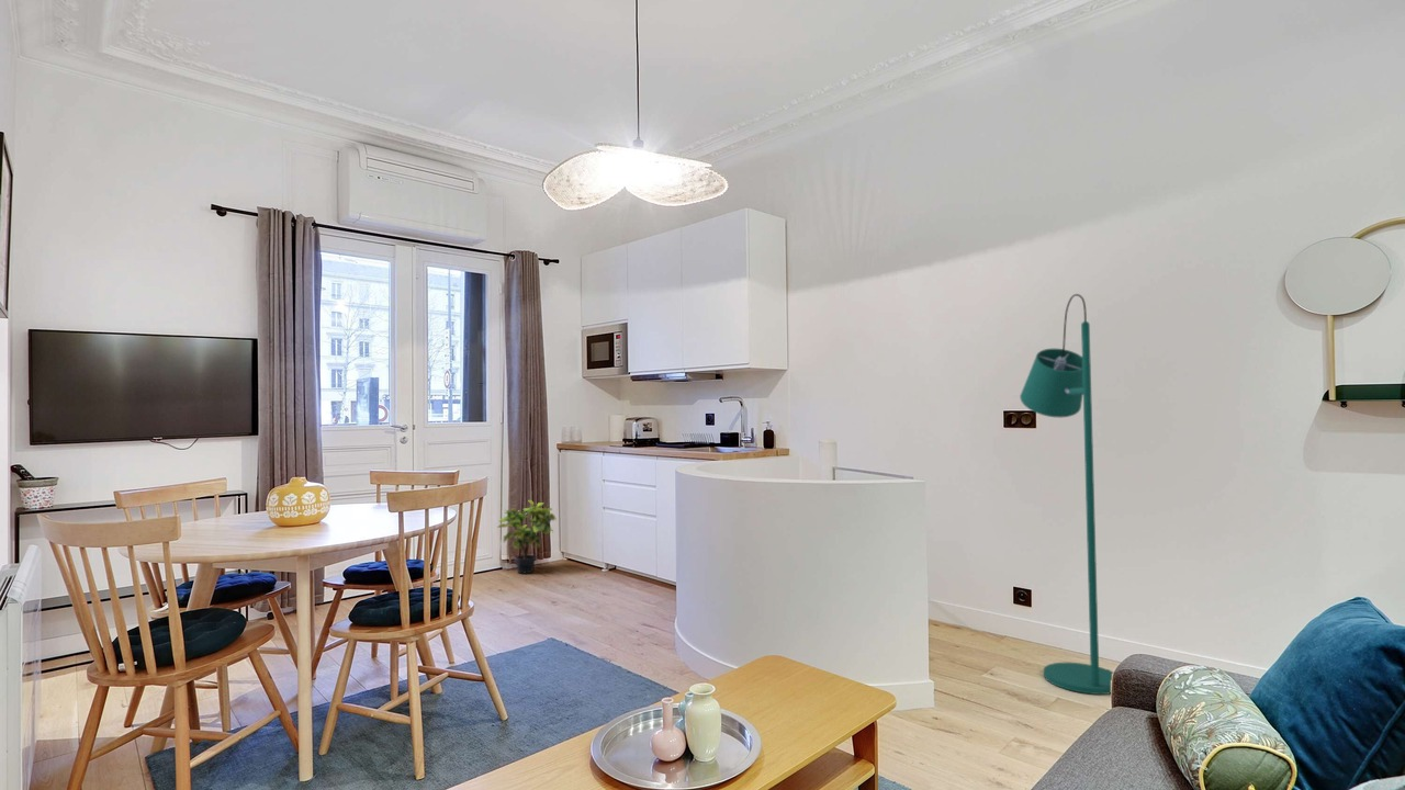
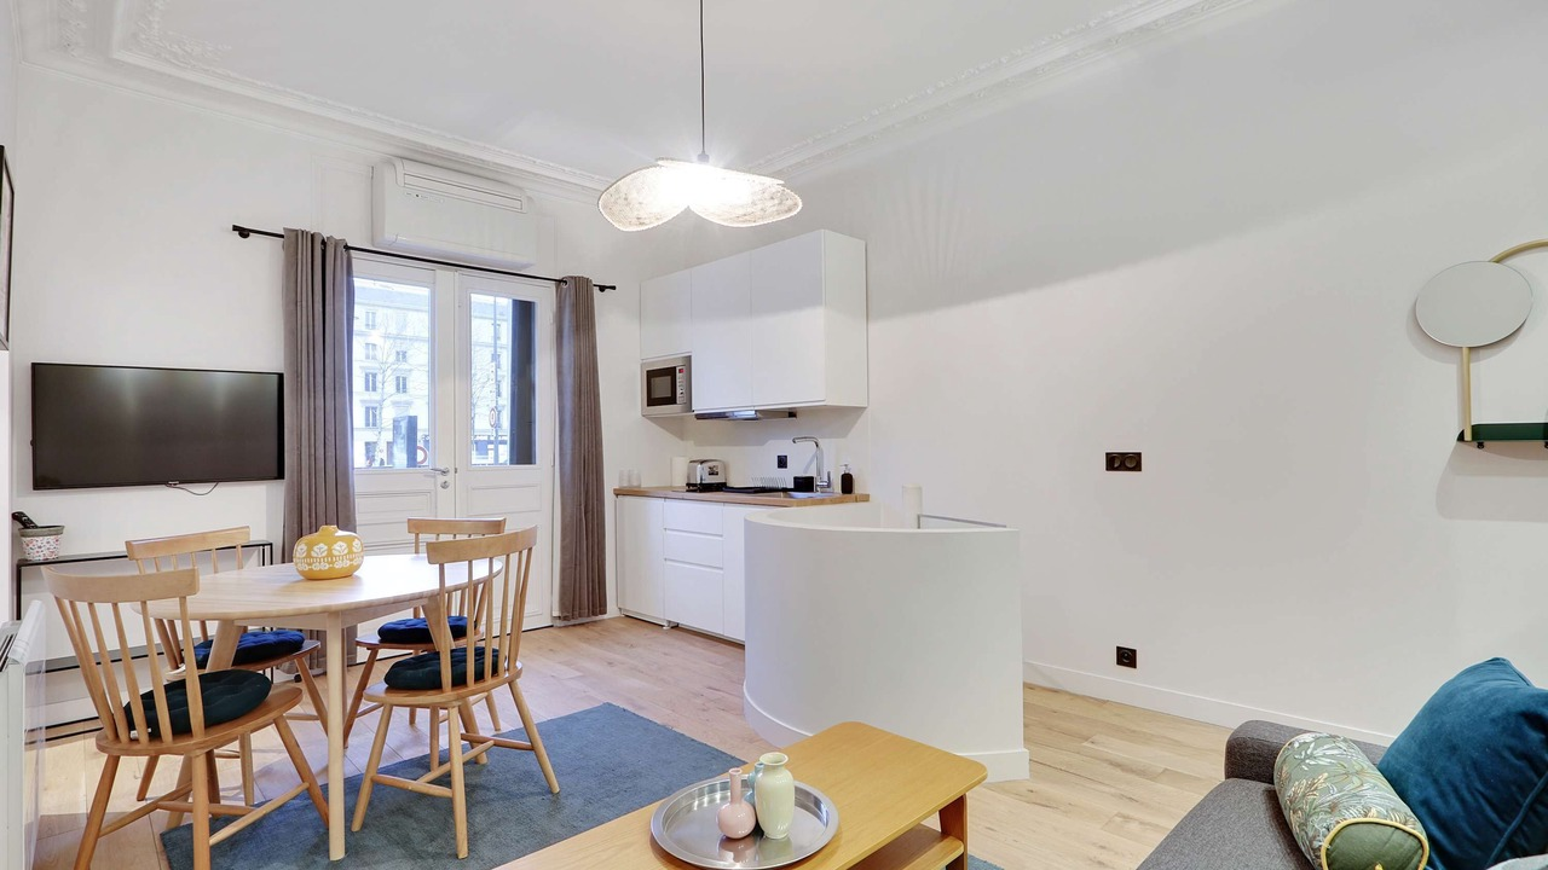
- floor lamp [1019,293,1114,696]
- potted plant [496,499,558,575]
